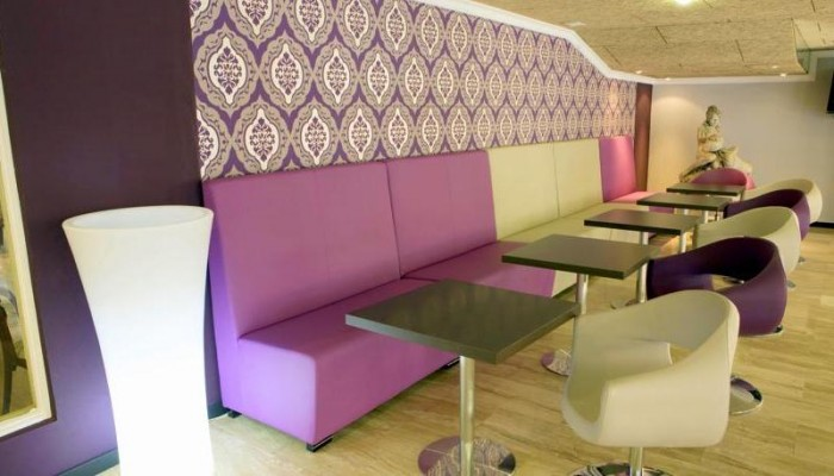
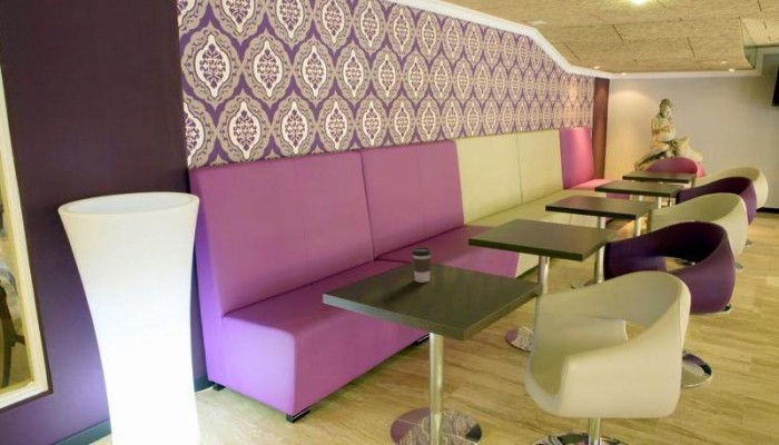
+ coffee cup [411,246,433,284]
